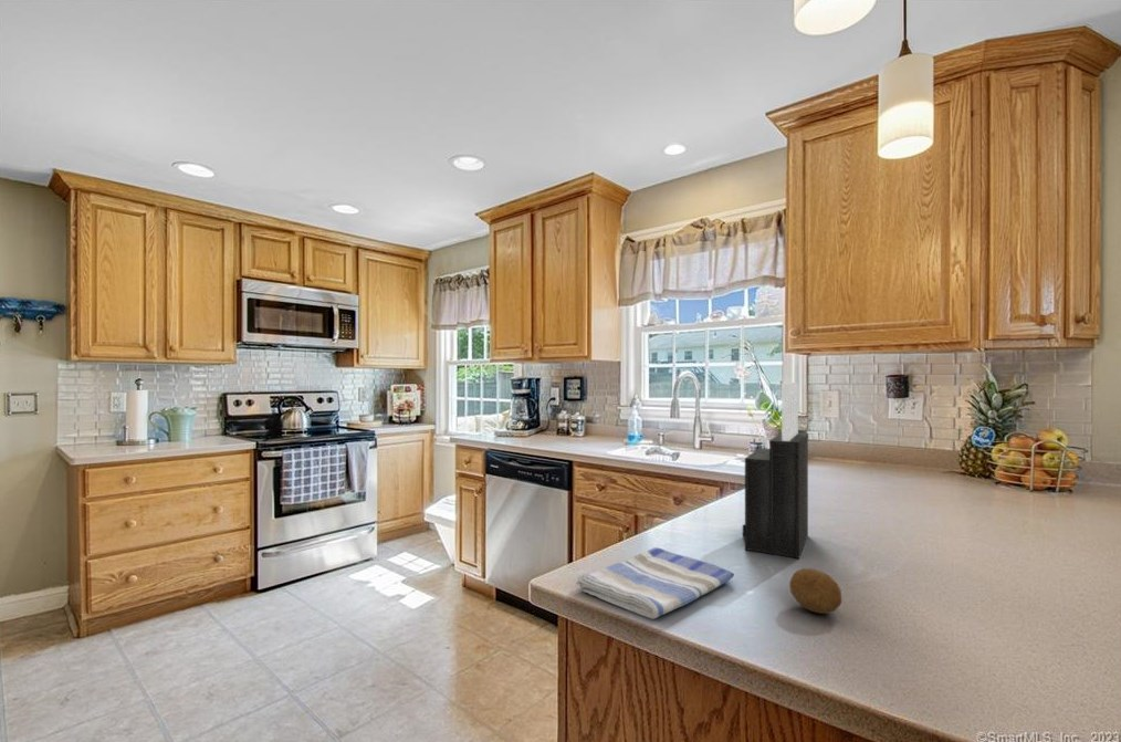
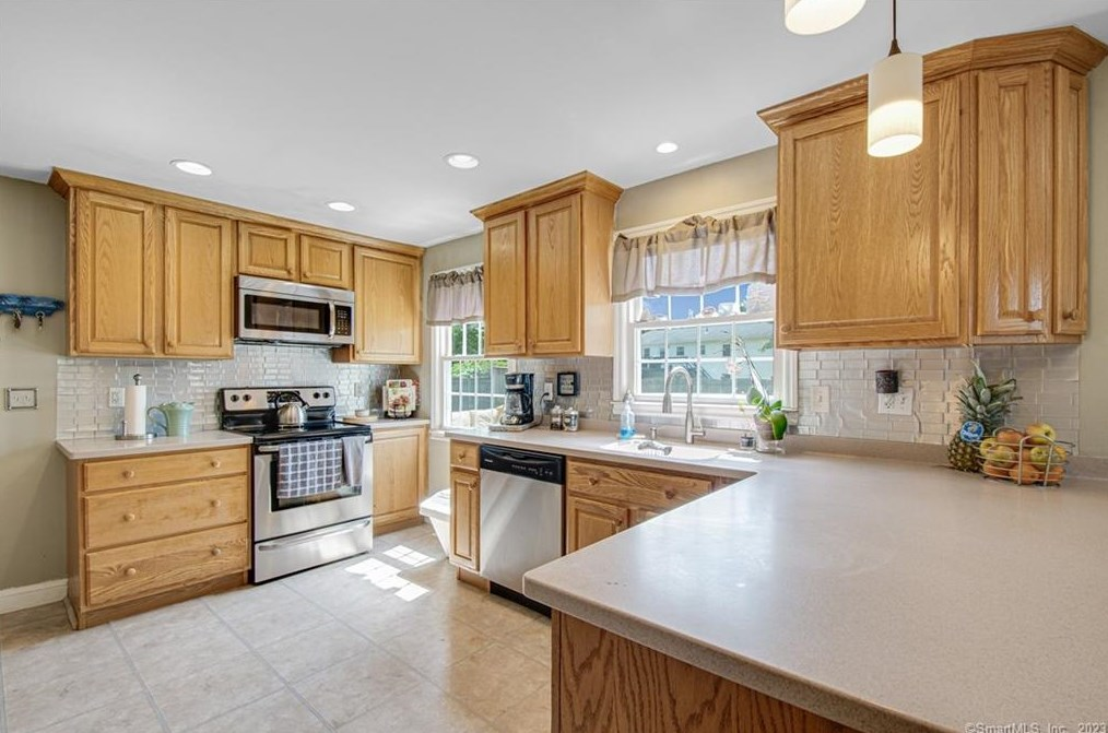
- knife block [742,382,809,560]
- fruit [788,567,842,615]
- dish towel [575,546,735,620]
